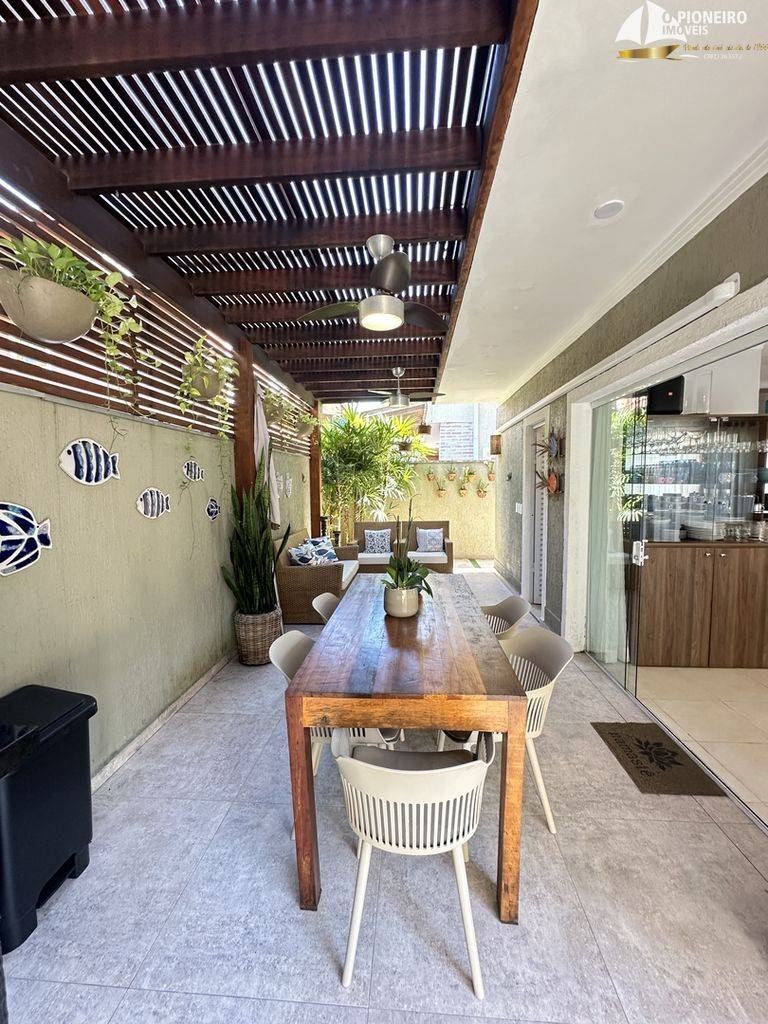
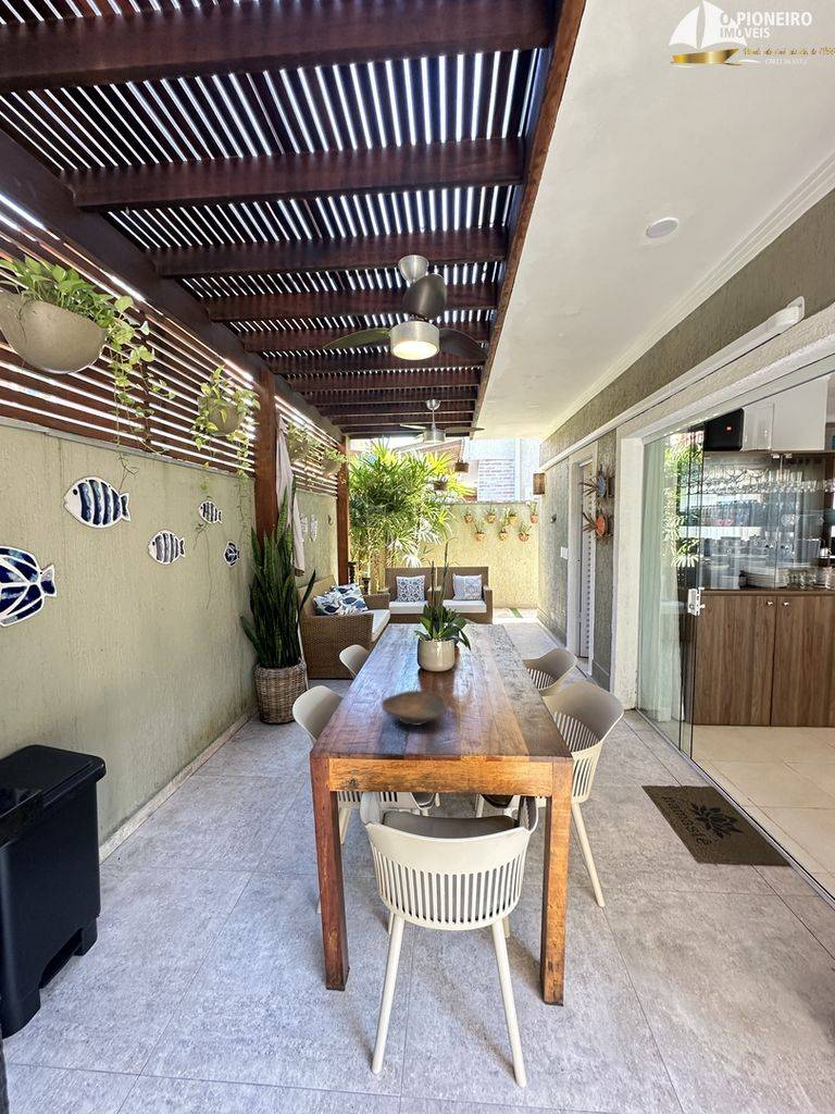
+ decorative bowl [379,689,448,727]
